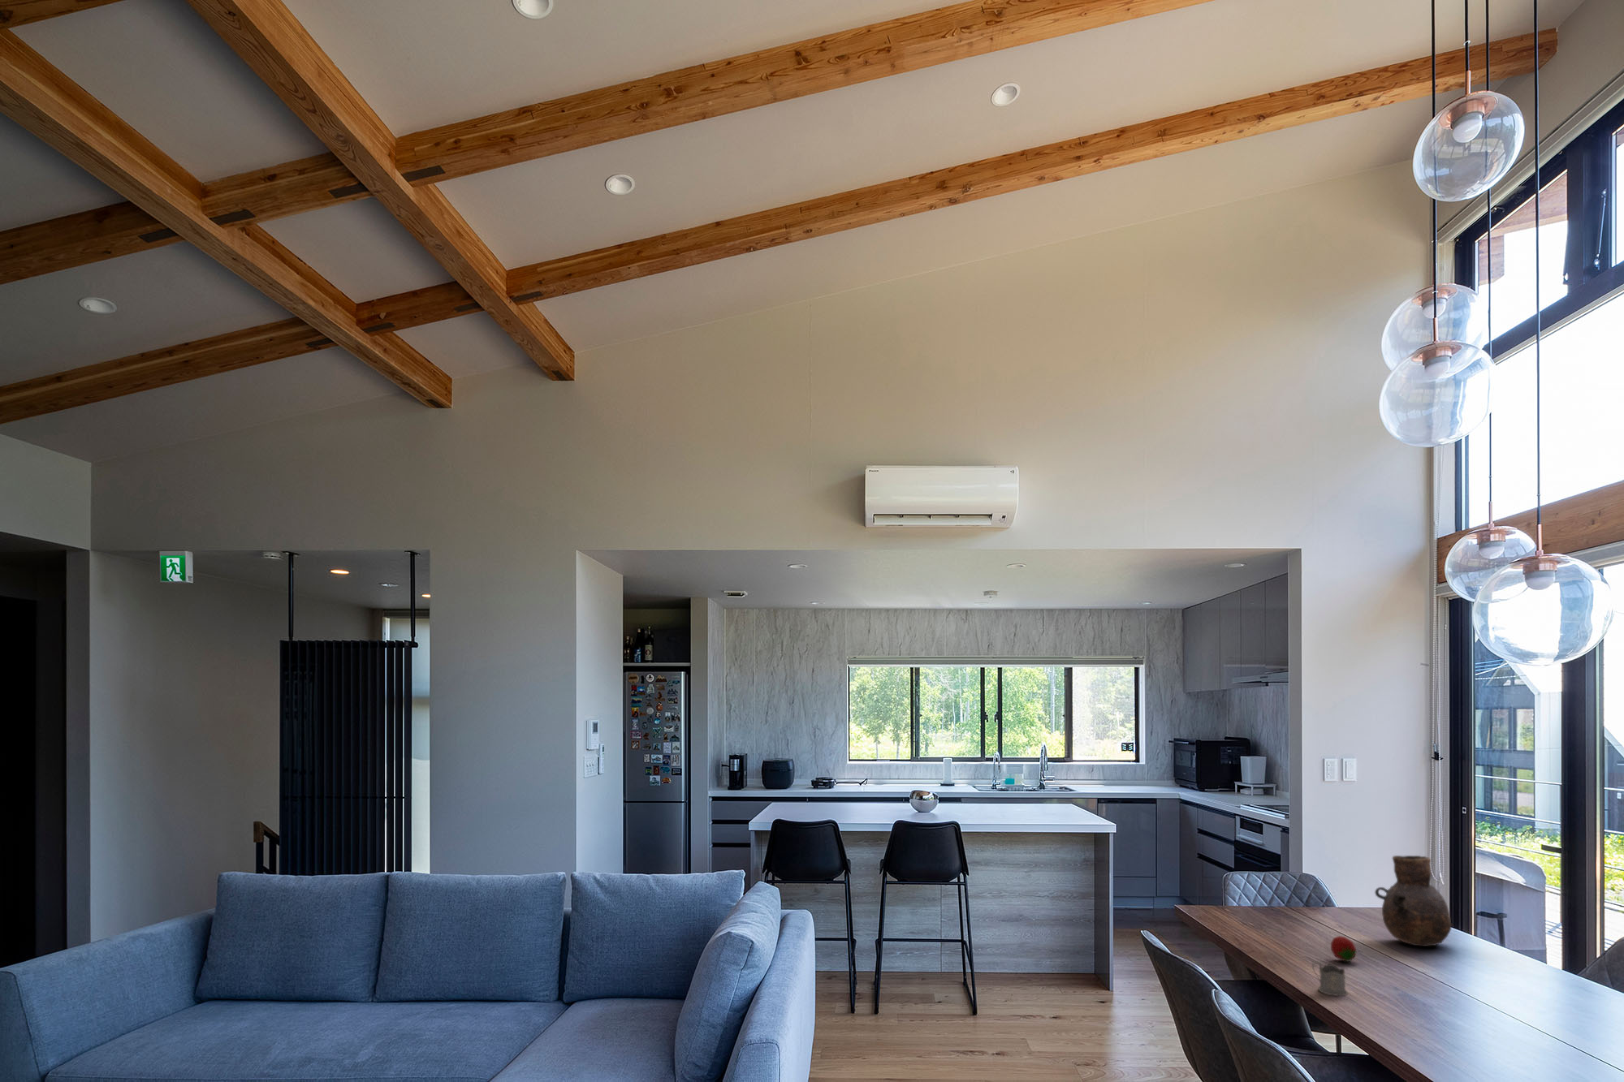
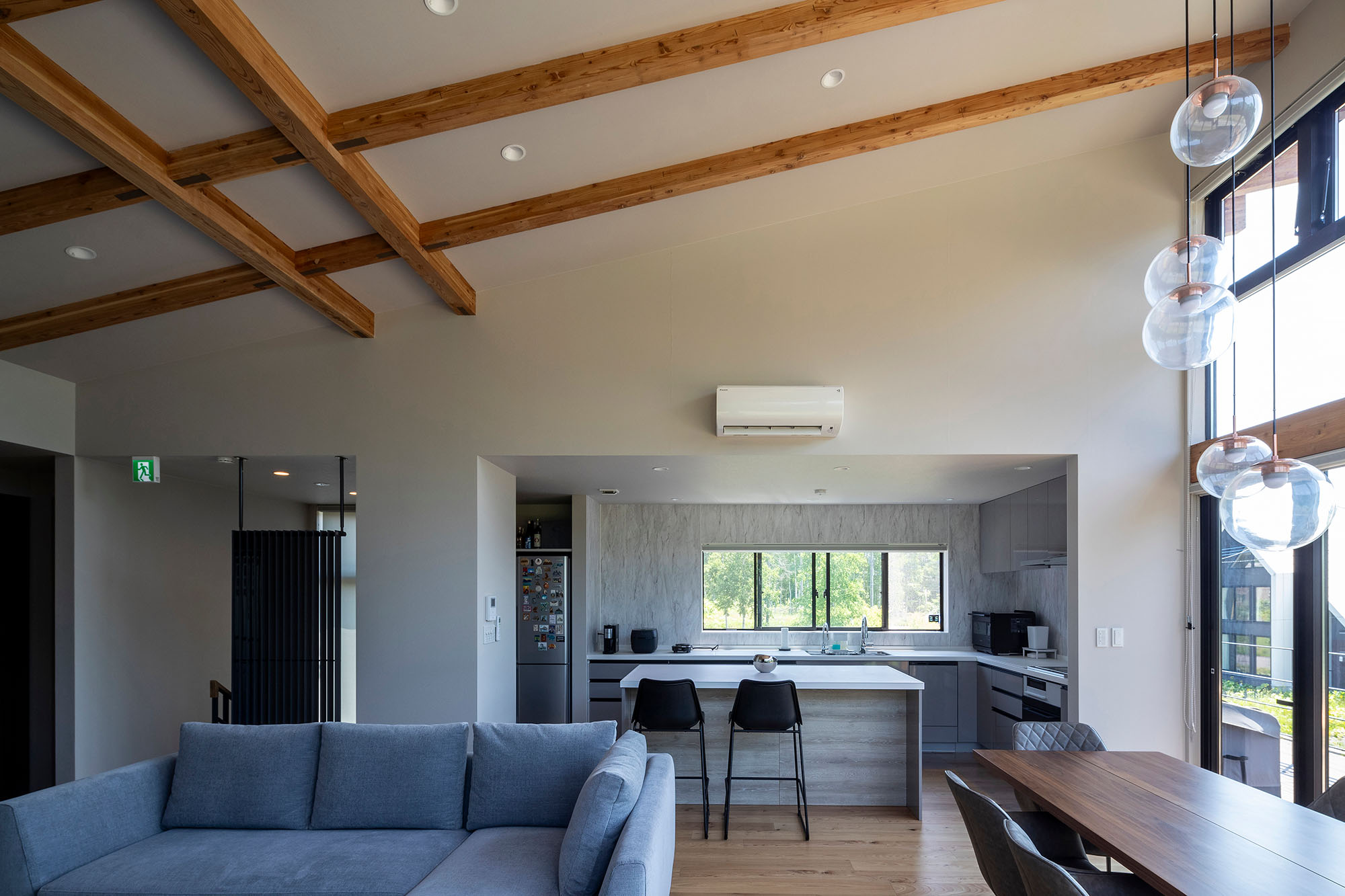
- vase [1374,855,1453,947]
- tea glass holder [1311,960,1349,996]
- fruit [1331,935,1357,965]
